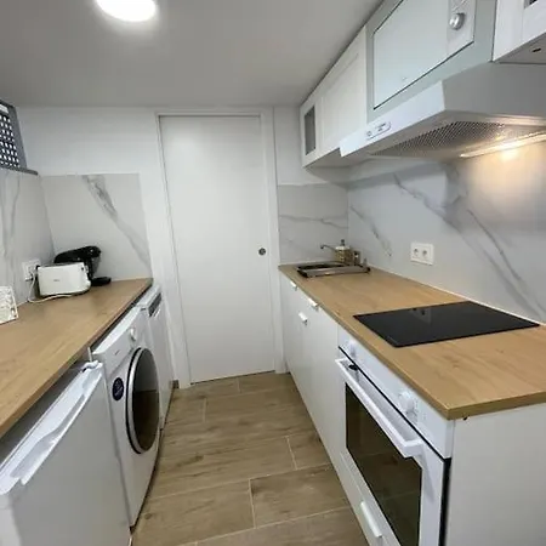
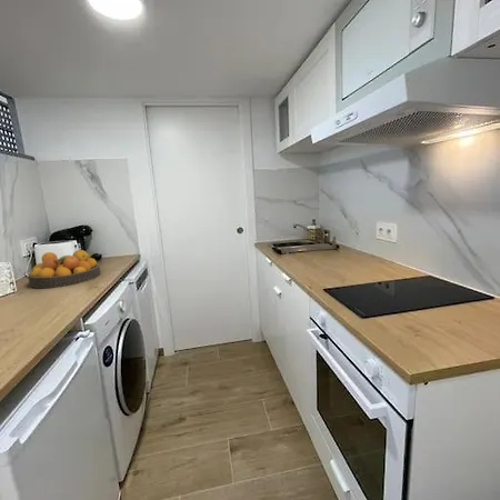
+ fruit bowl [27,249,101,289]
